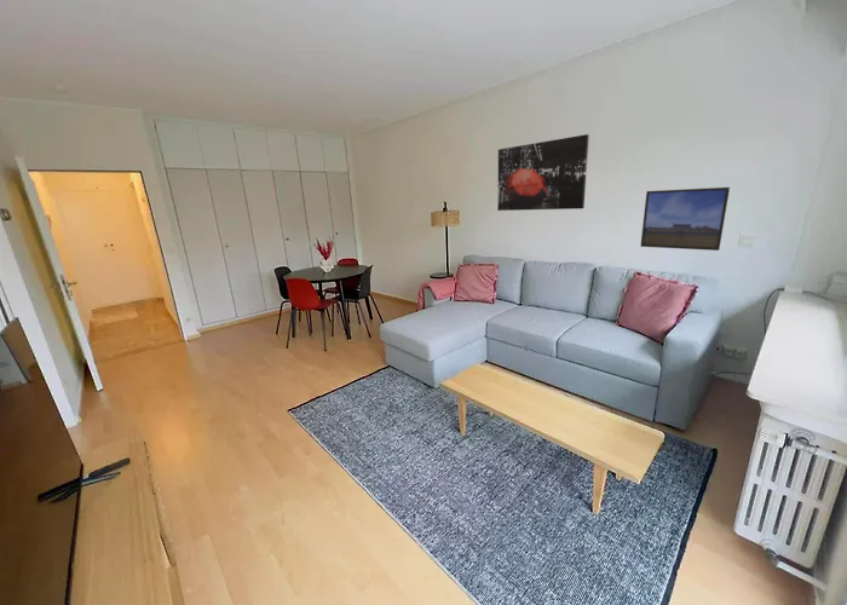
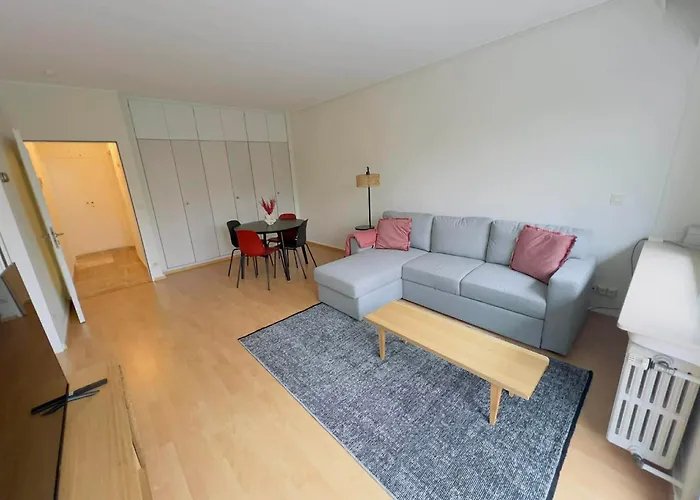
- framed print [639,186,731,252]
- wall art [496,133,590,212]
